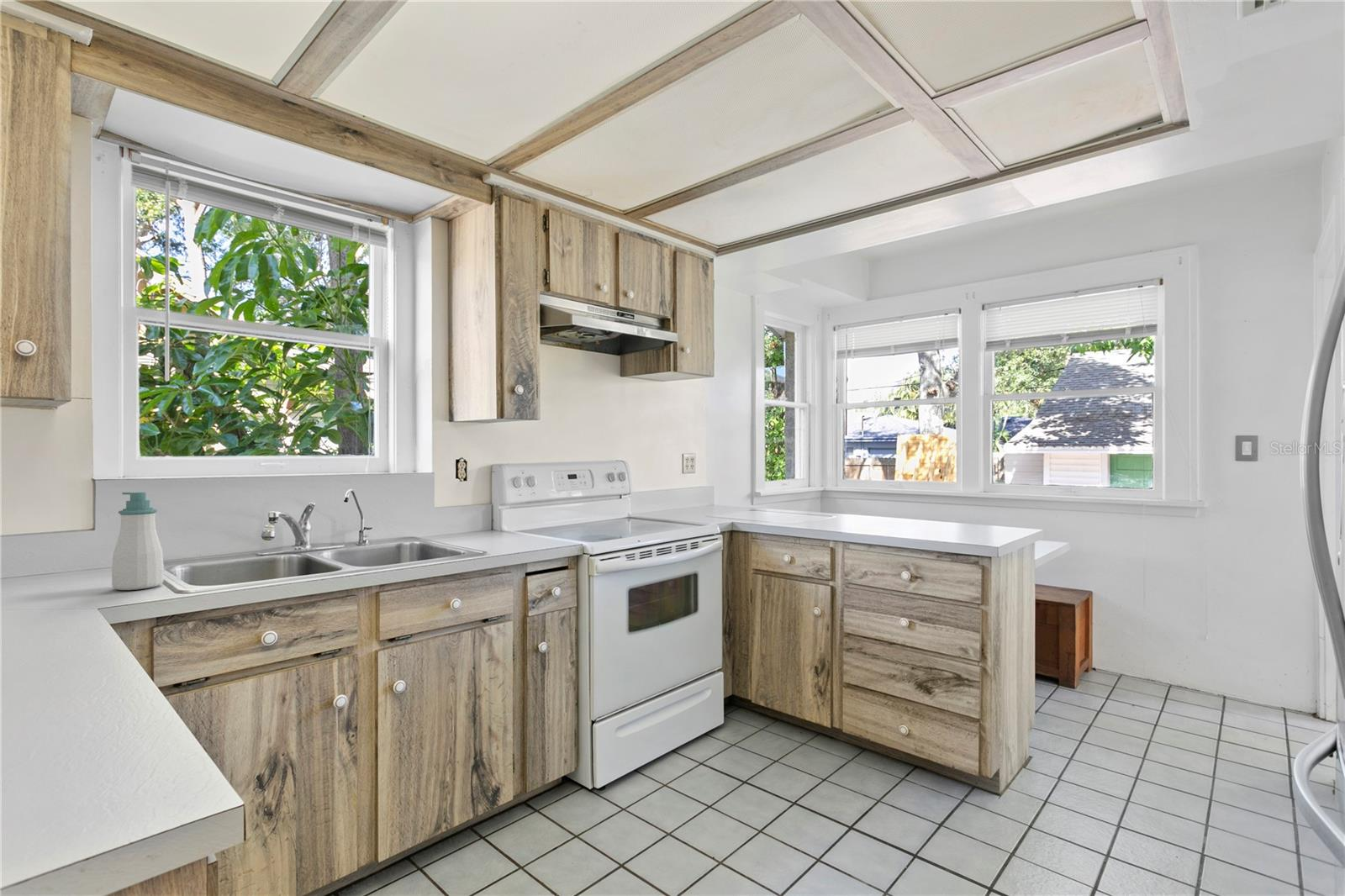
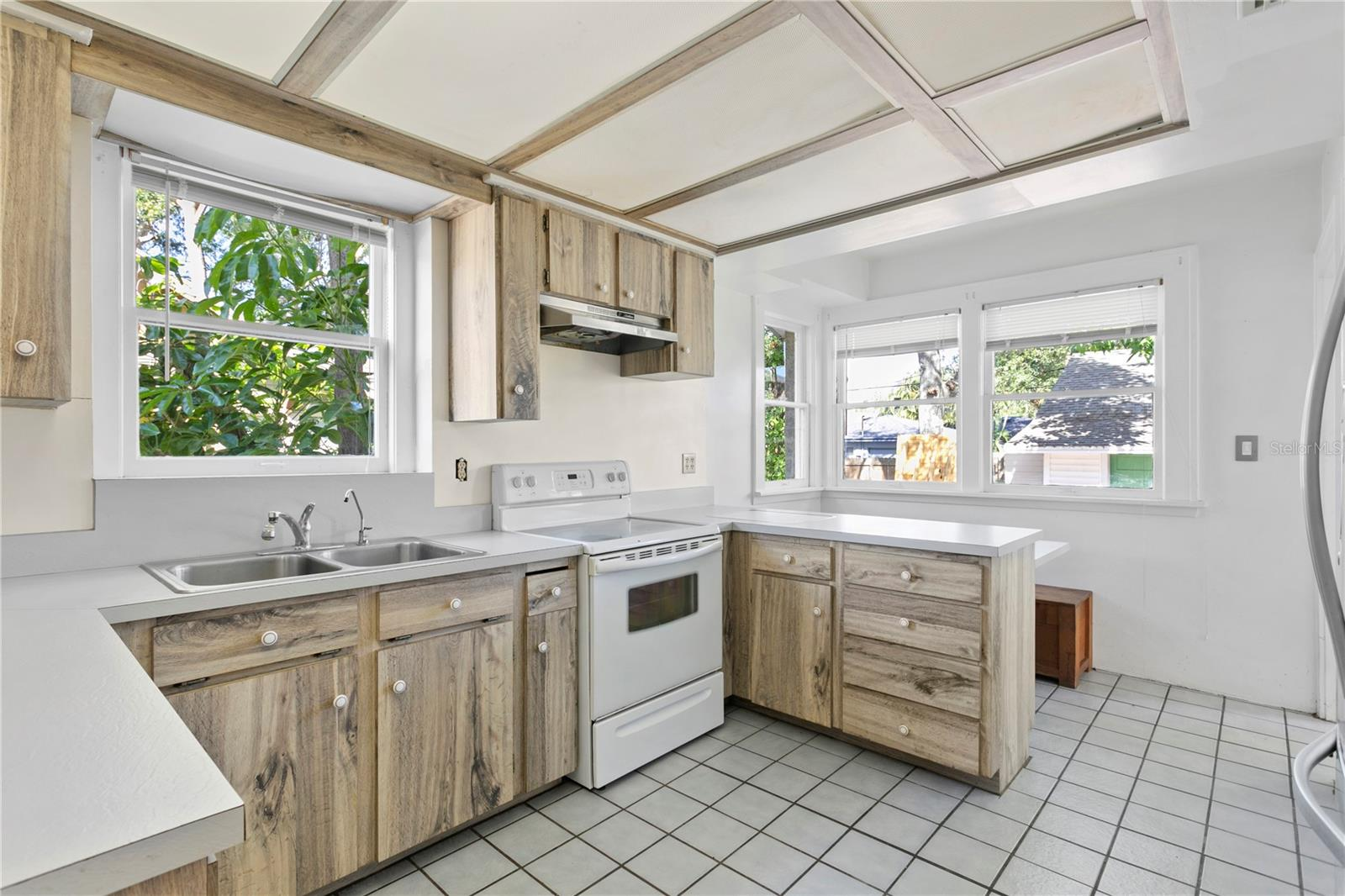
- soap bottle [111,492,165,591]
